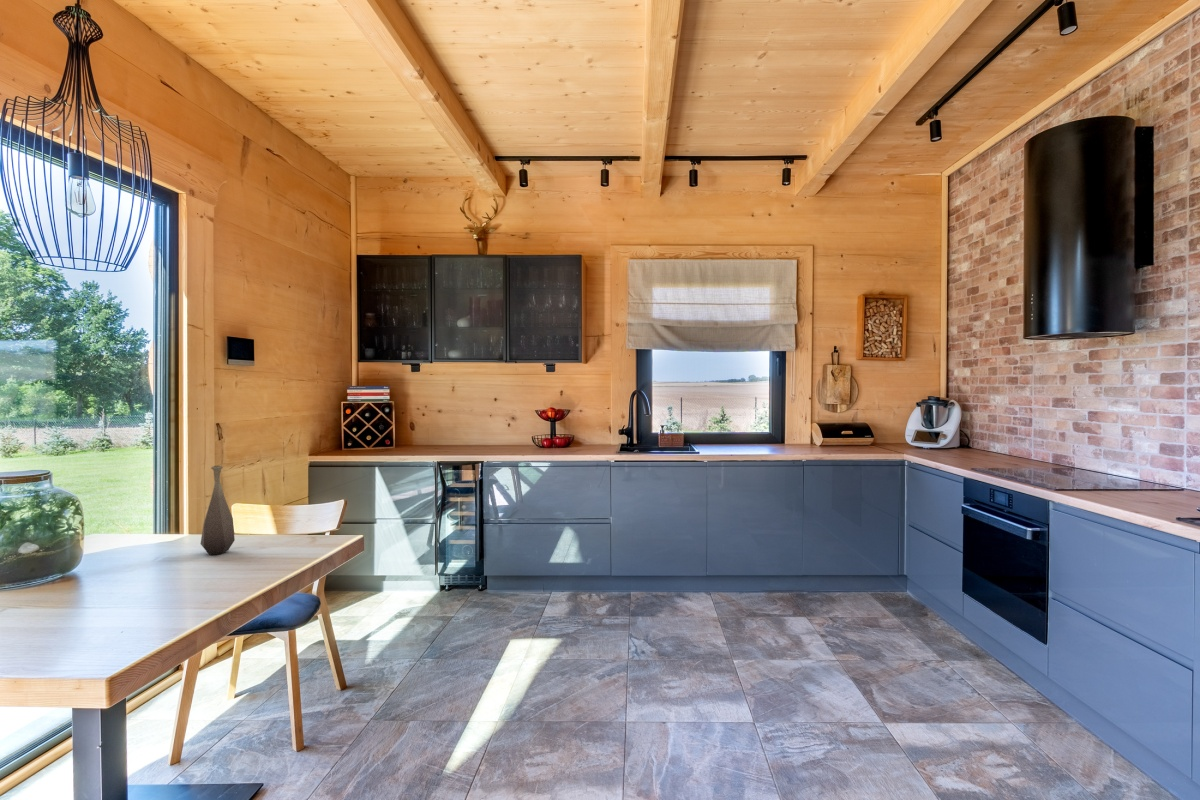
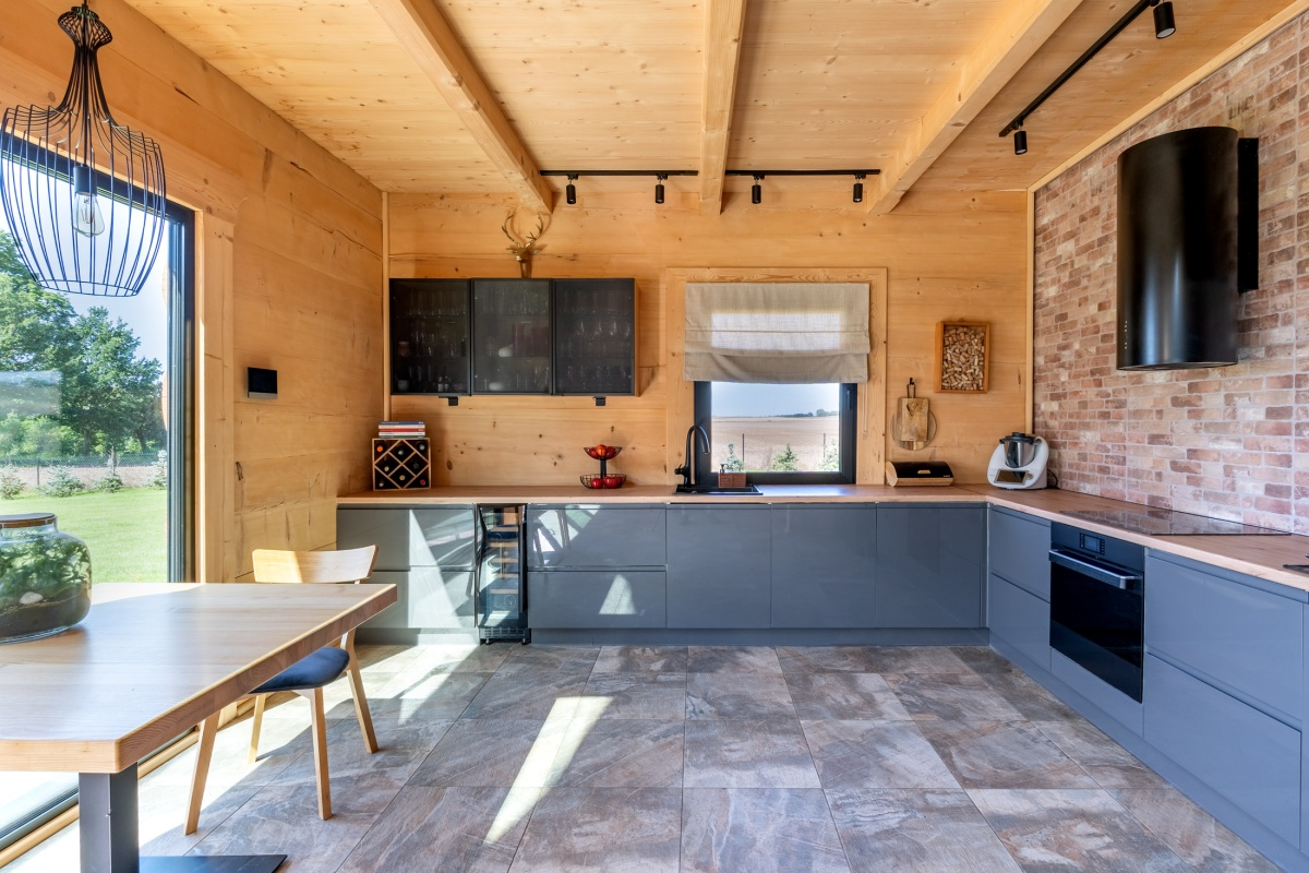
- bottle [200,465,236,556]
